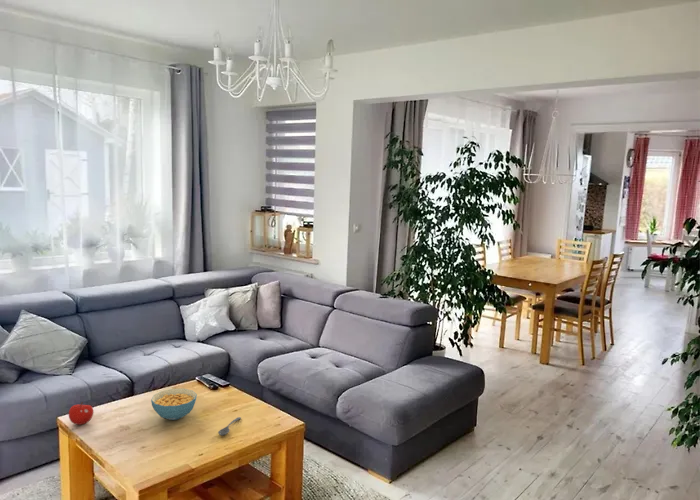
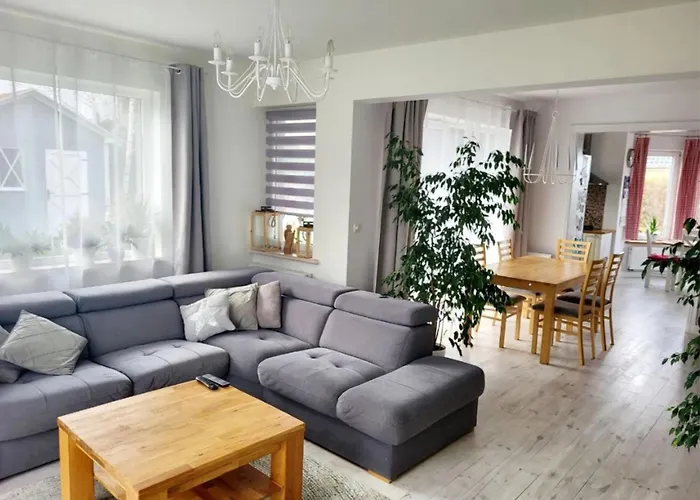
- fruit [68,401,95,426]
- soupspoon [217,416,242,437]
- cereal bowl [150,388,198,421]
